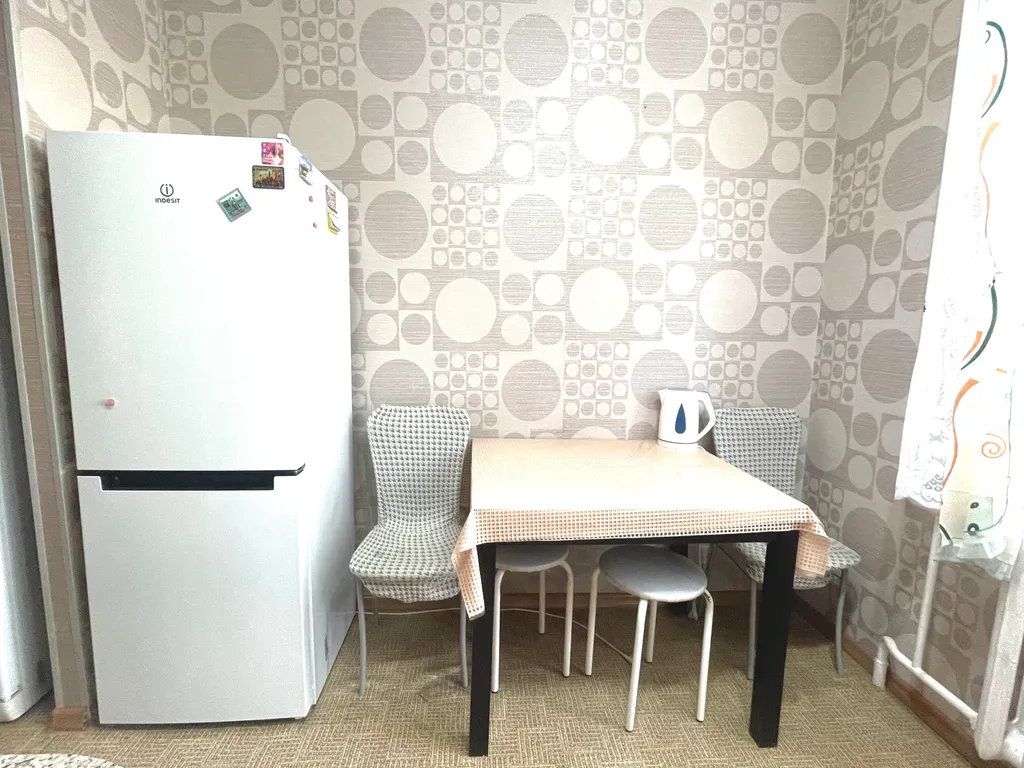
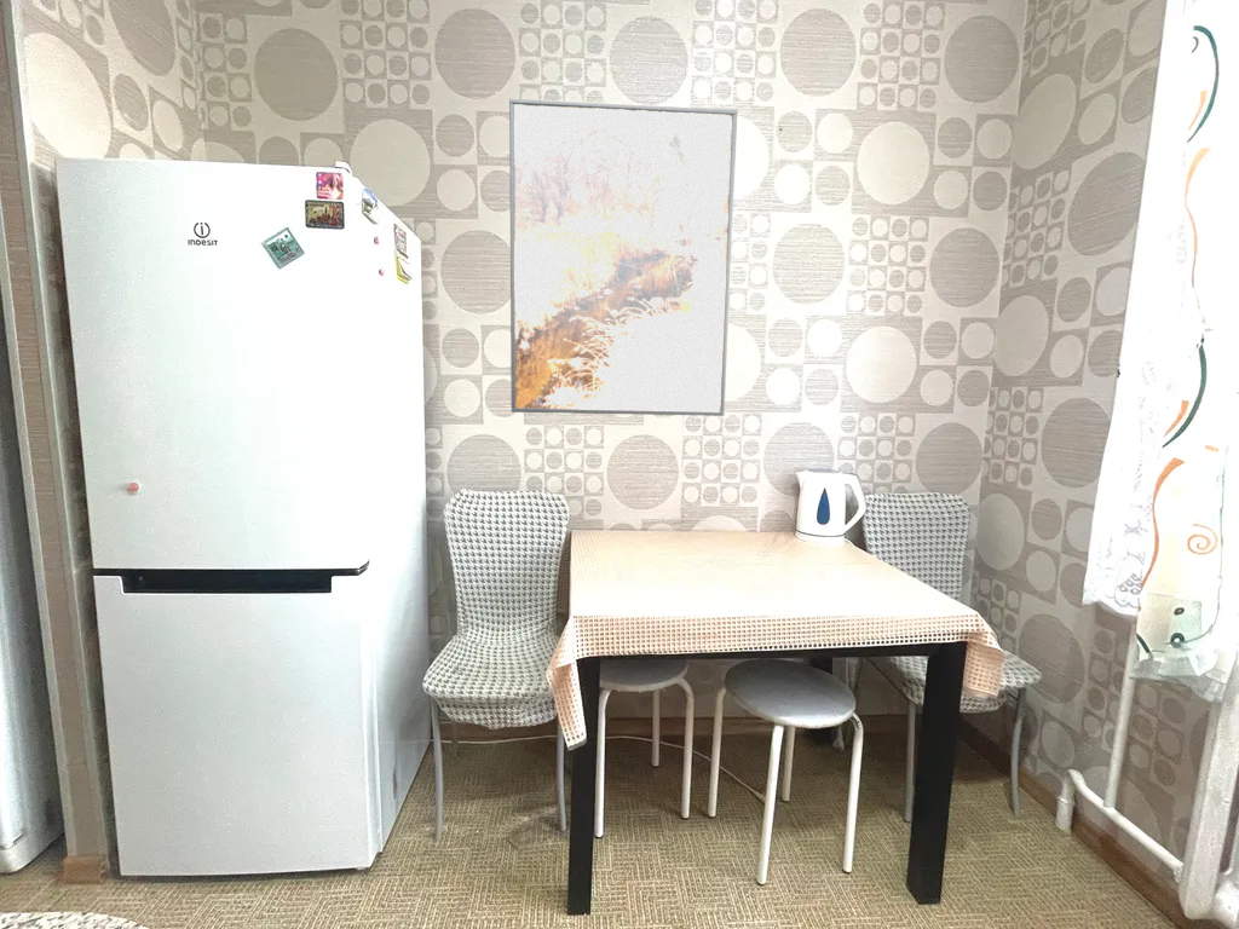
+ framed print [508,97,738,417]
